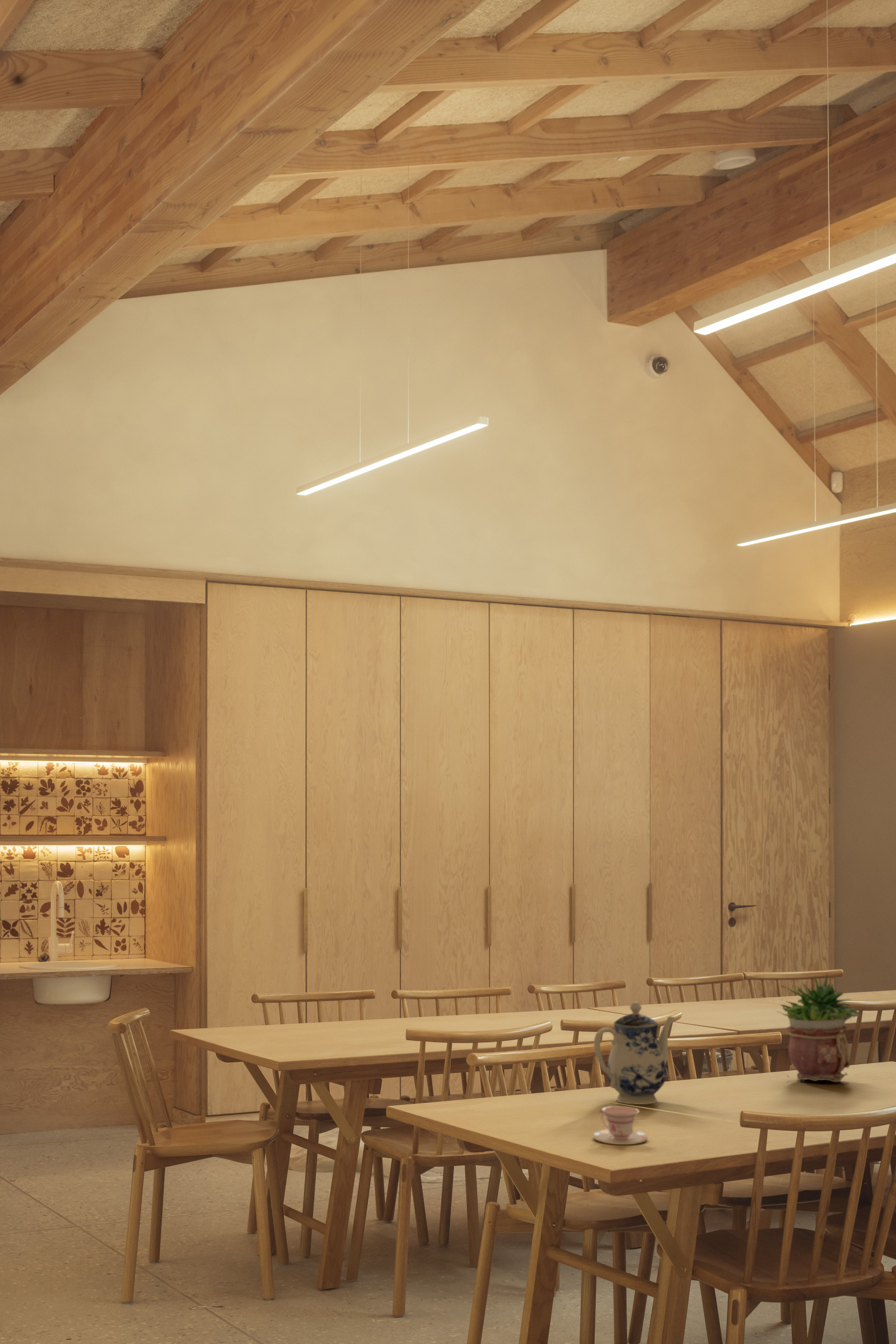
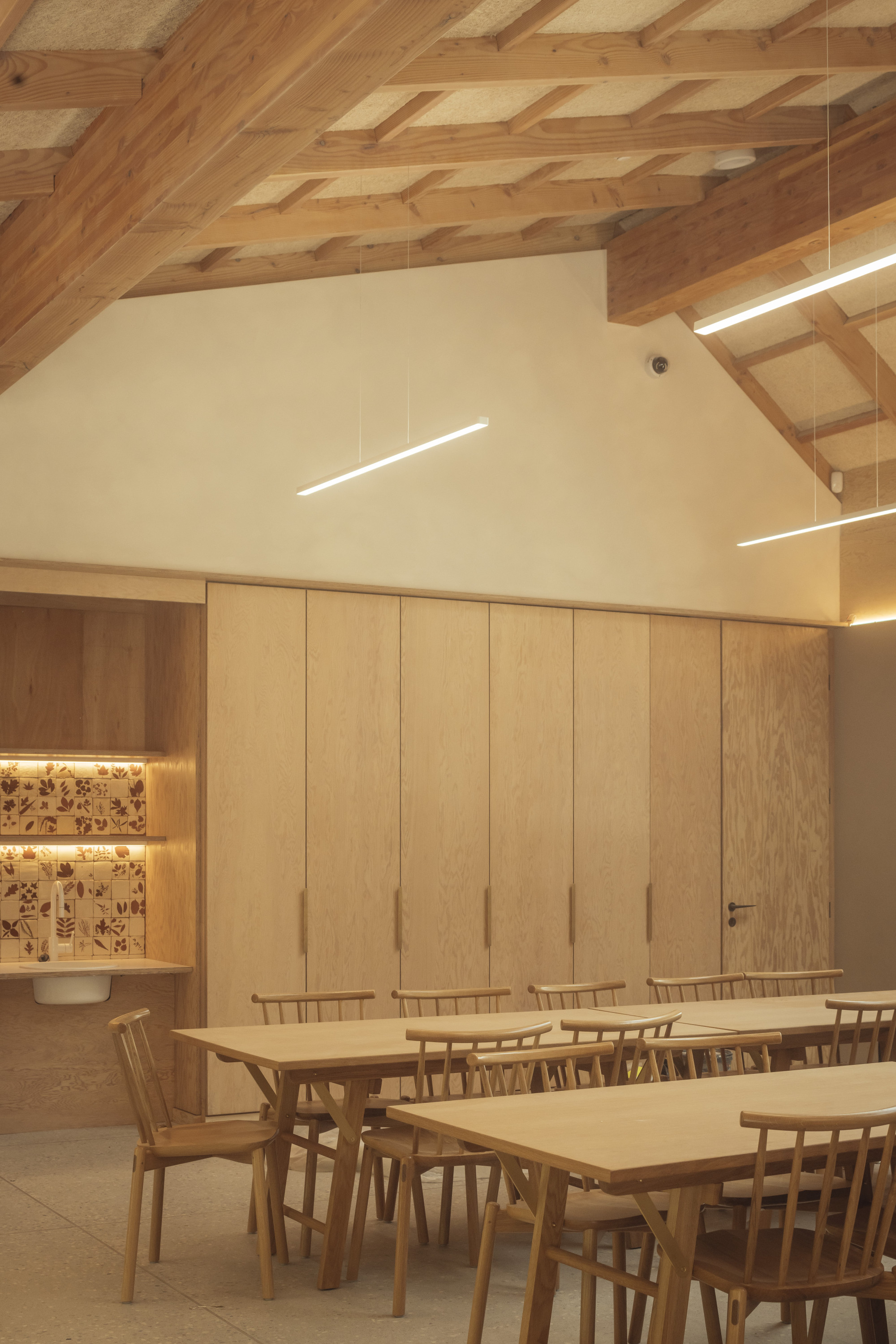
- teacup [593,1106,648,1145]
- teapot [594,1001,676,1105]
- potted plant [775,973,860,1083]
